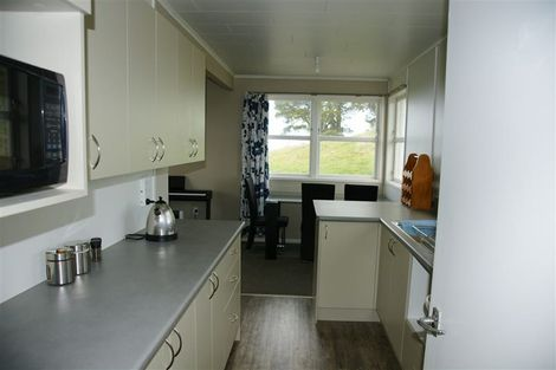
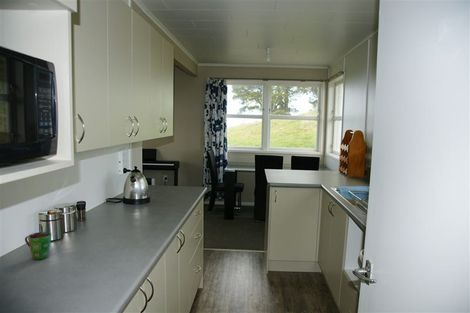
+ cup [24,231,52,260]
